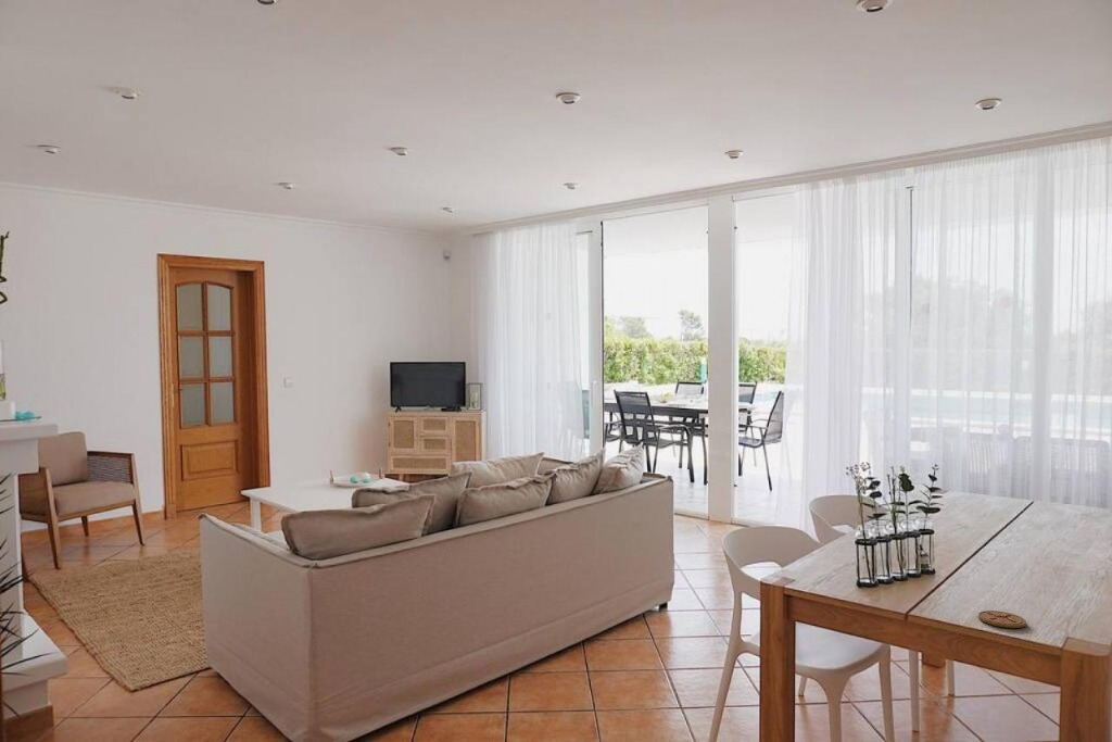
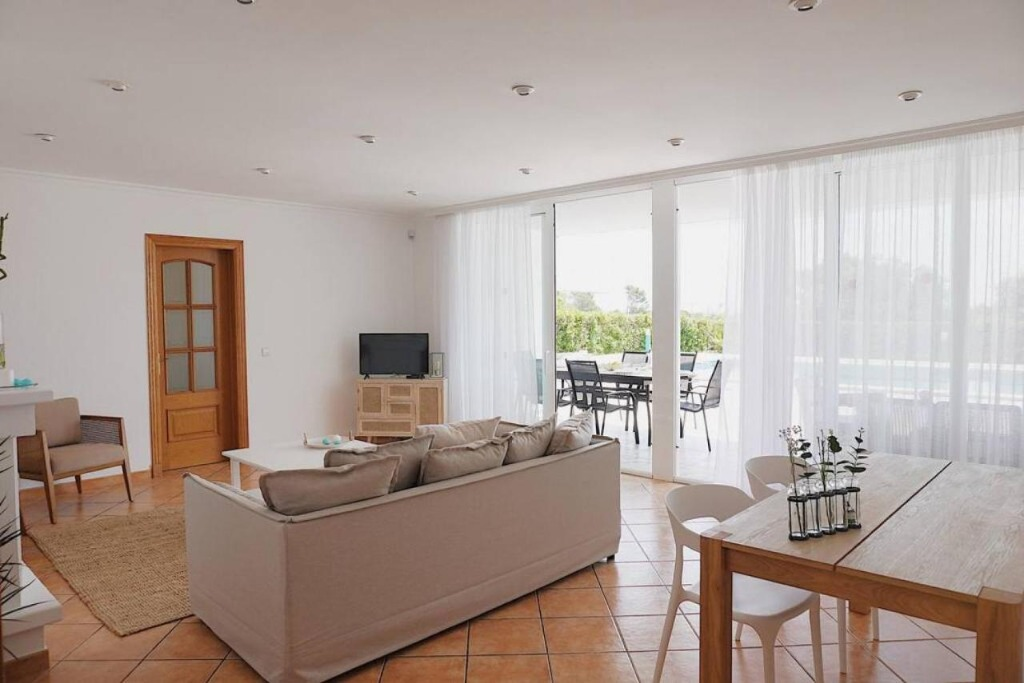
- coaster [977,609,1027,629]
